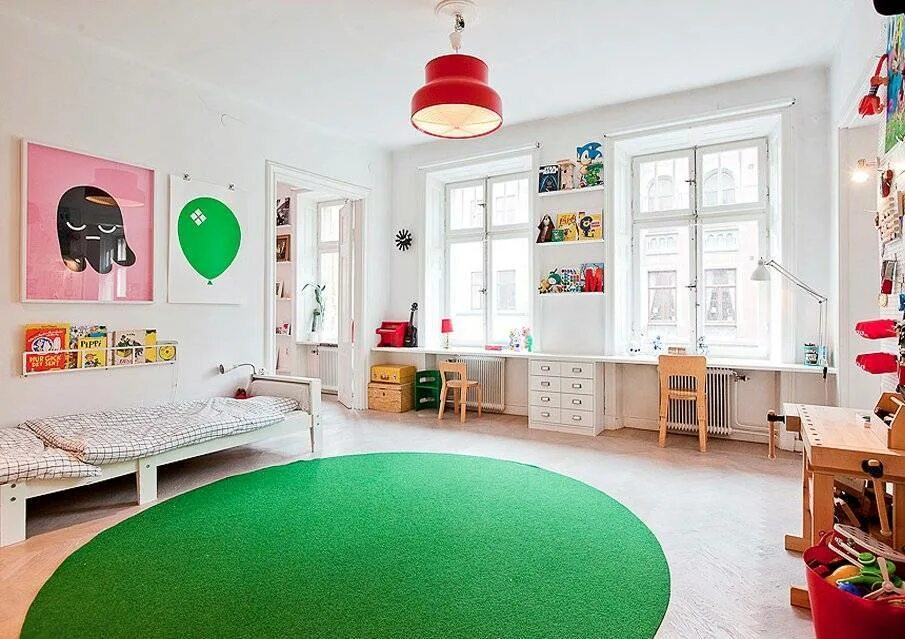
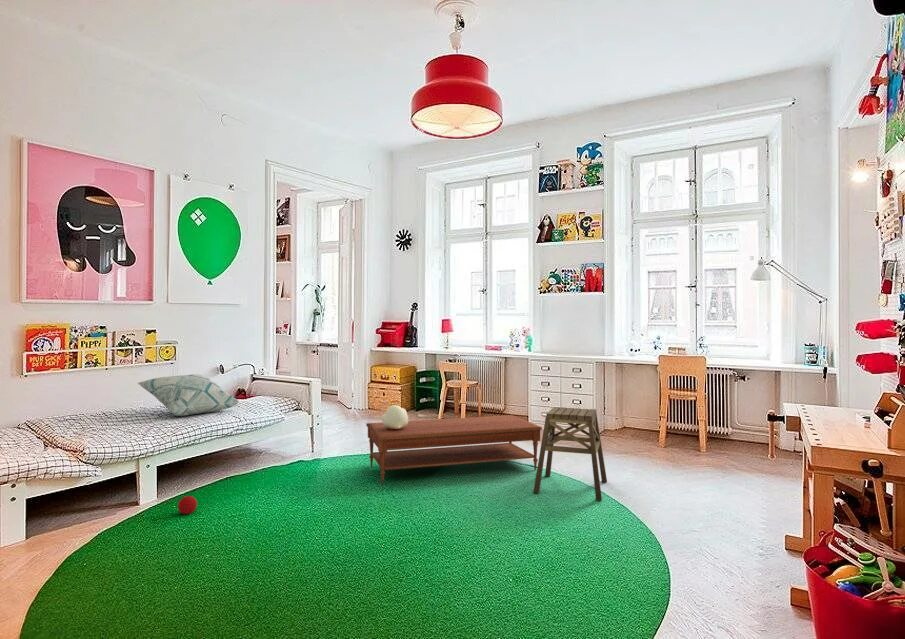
+ stool [532,406,608,501]
+ coffee table [365,414,543,484]
+ ball [177,495,198,515]
+ plush toy [381,400,409,429]
+ decorative pillow [137,373,240,417]
